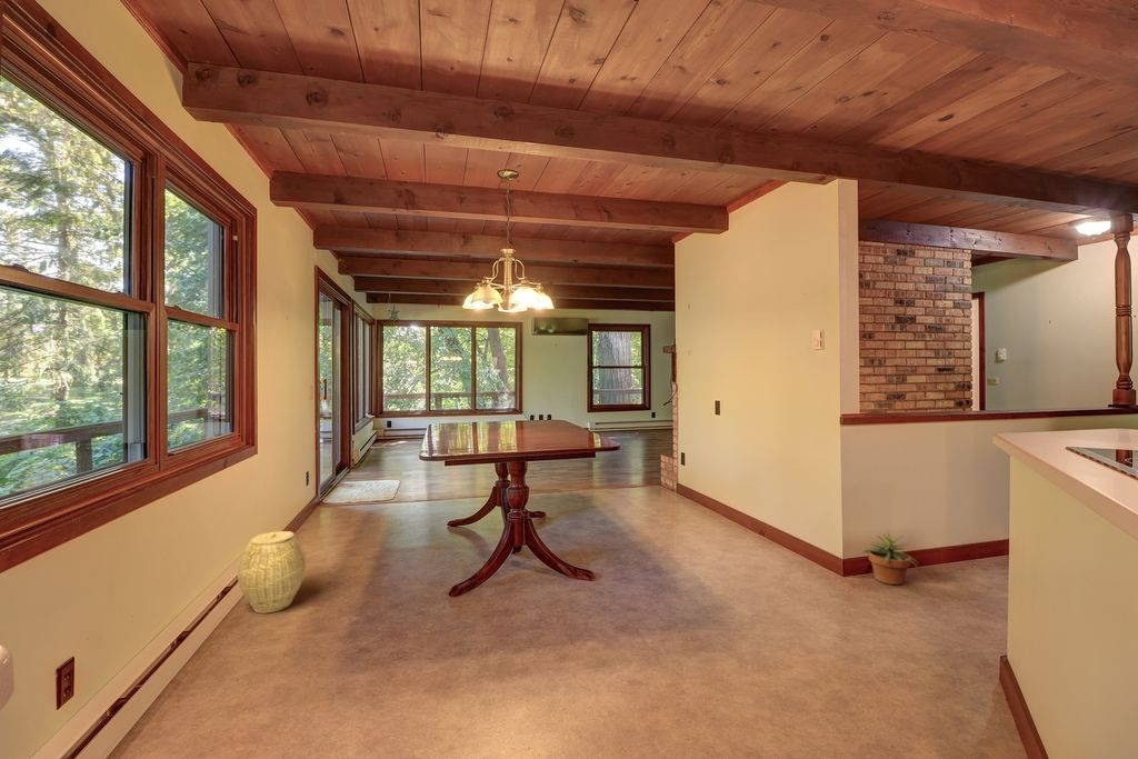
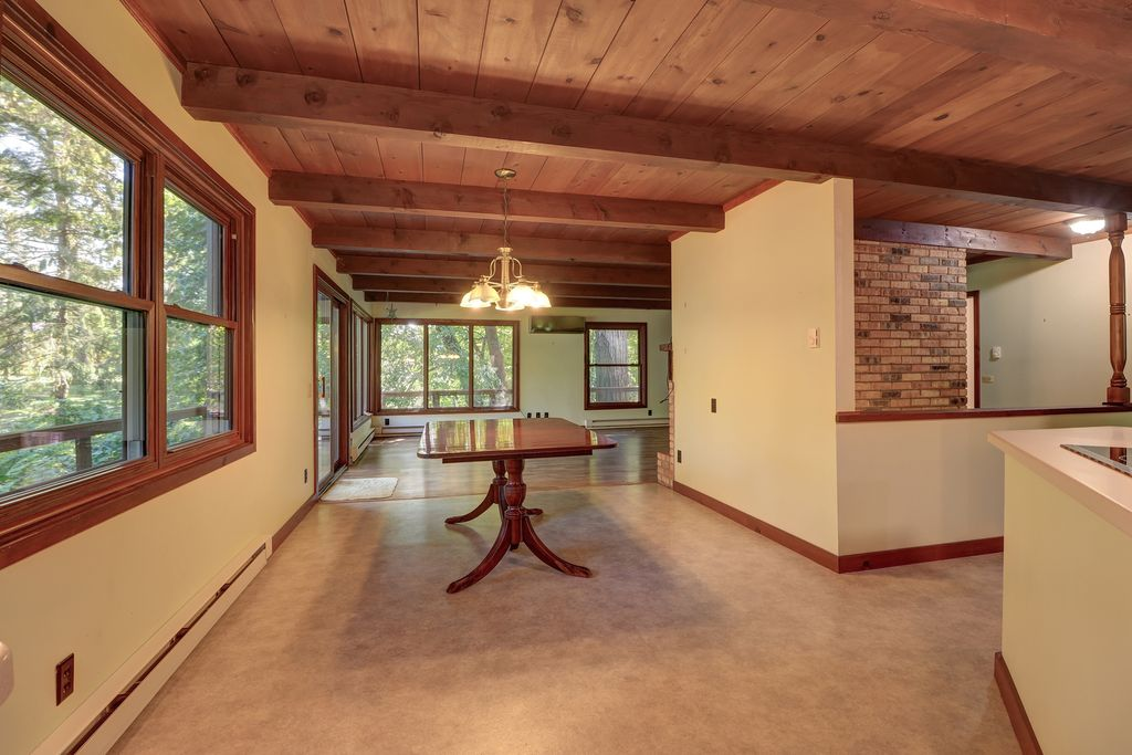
- potted plant [860,528,919,586]
- woven basket [237,530,307,615]
